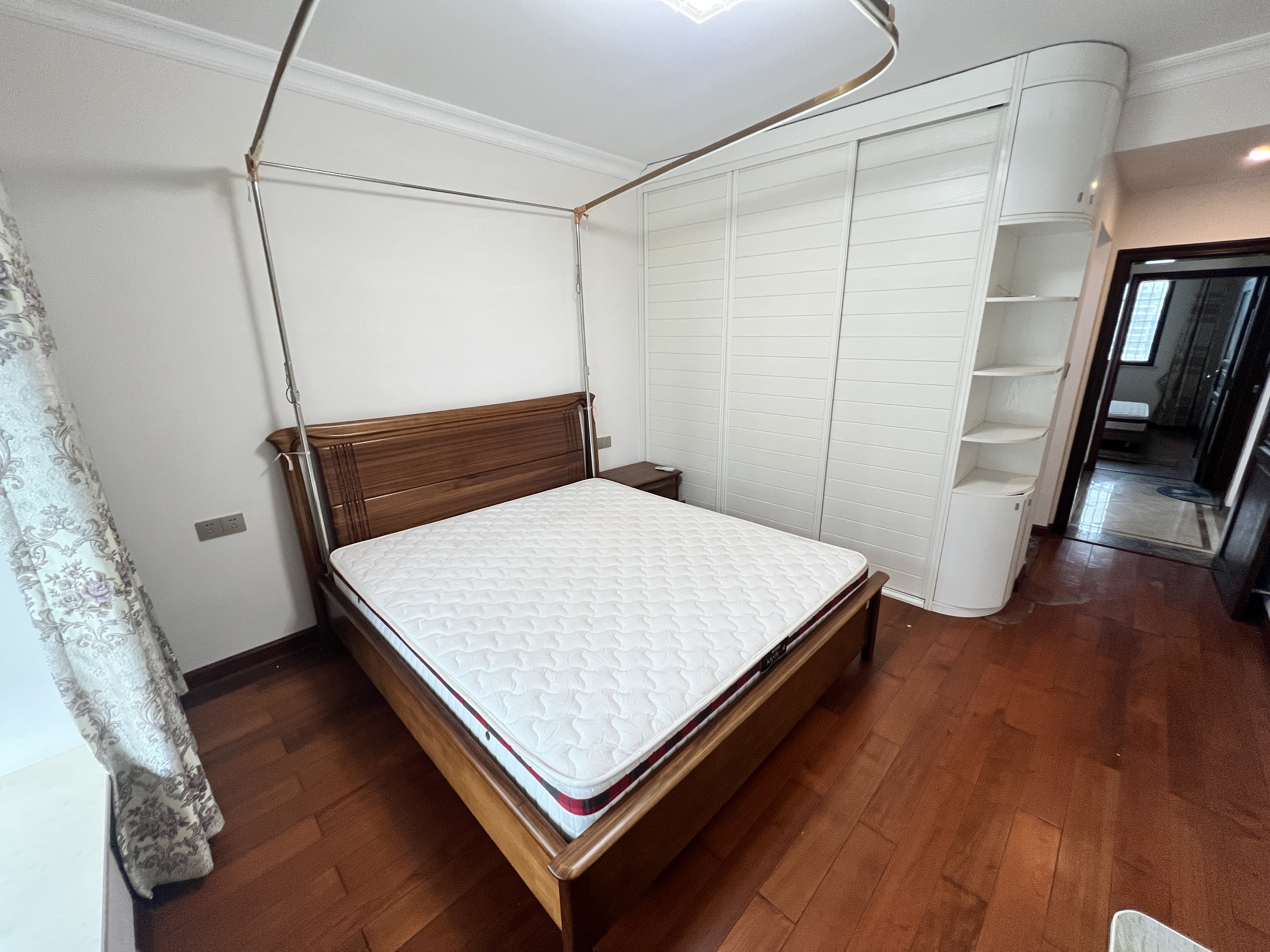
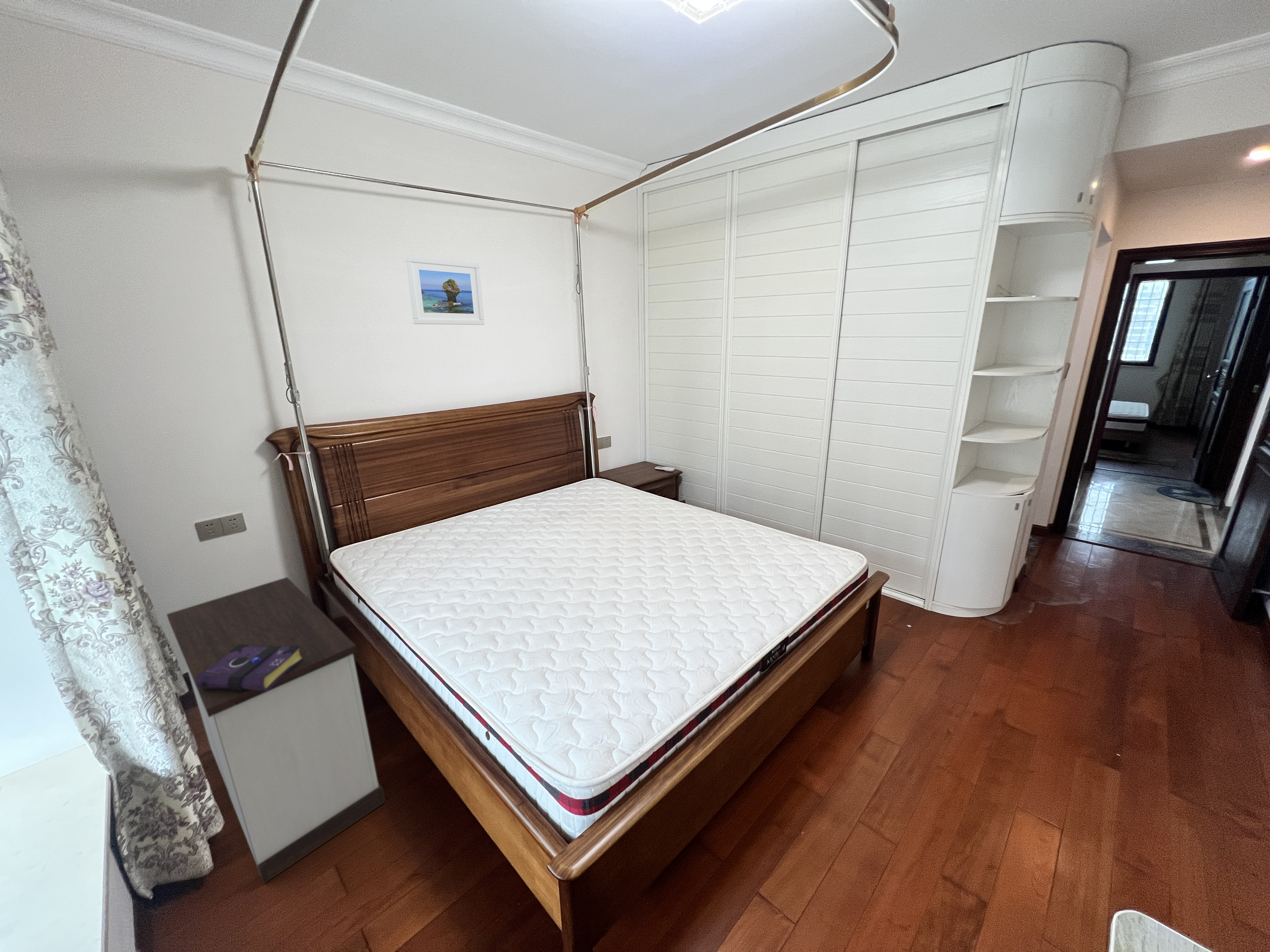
+ book [195,644,303,691]
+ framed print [404,256,485,325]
+ nightstand [166,577,386,884]
